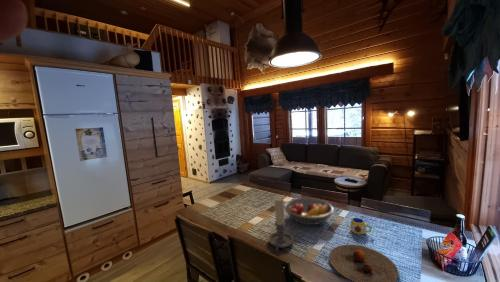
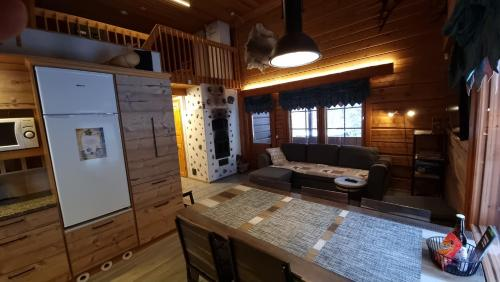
- mug [349,217,372,238]
- candle holder [268,197,295,252]
- plate [328,244,399,282]
- fruit bowl [283,197,335,226]
